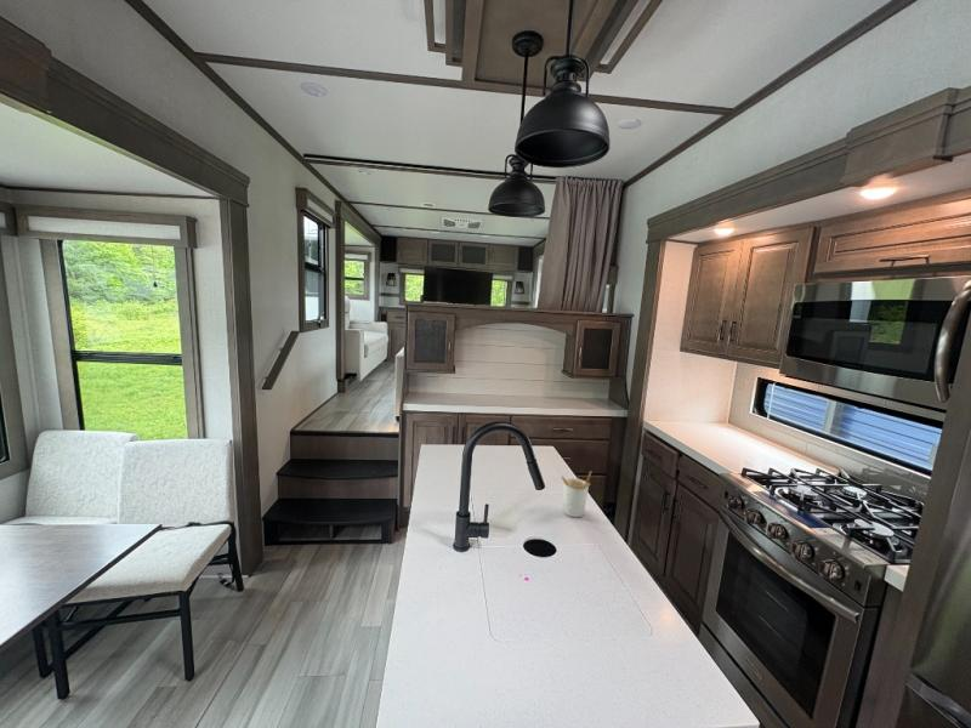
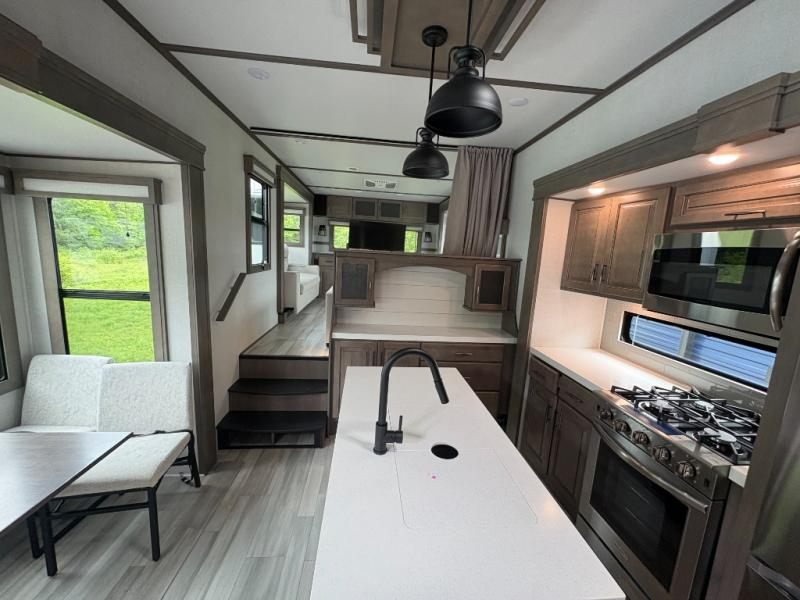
- utensil holder [558,470,592,518]
